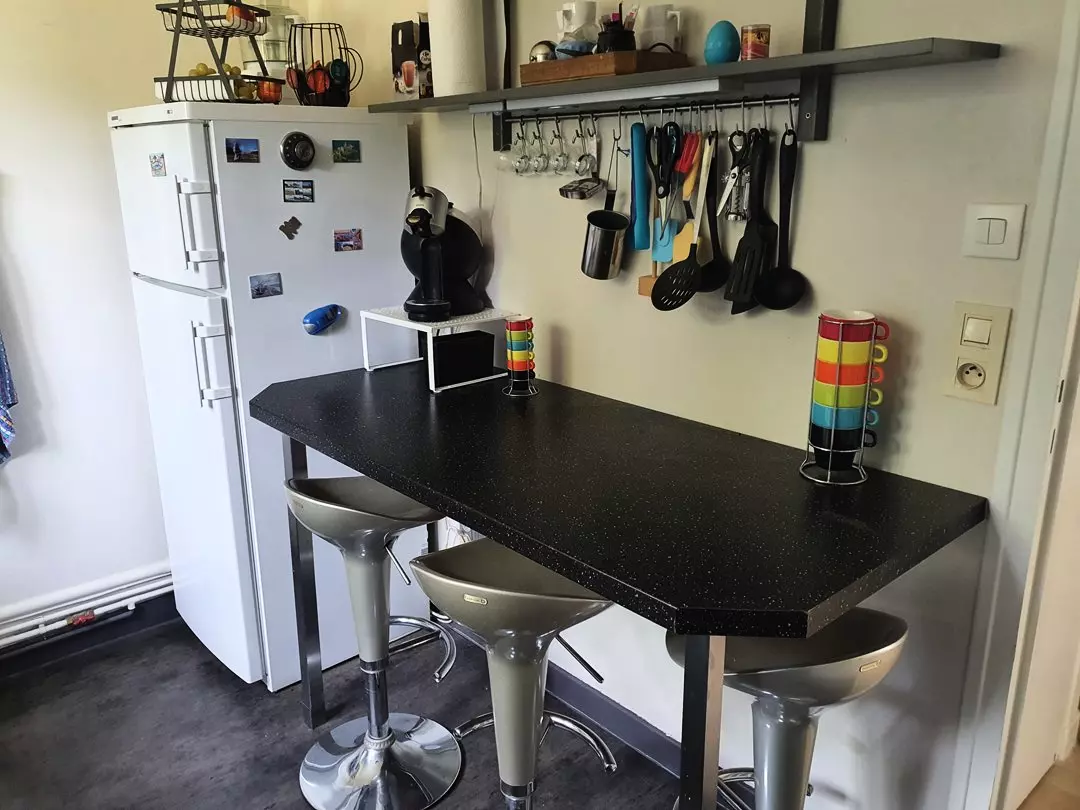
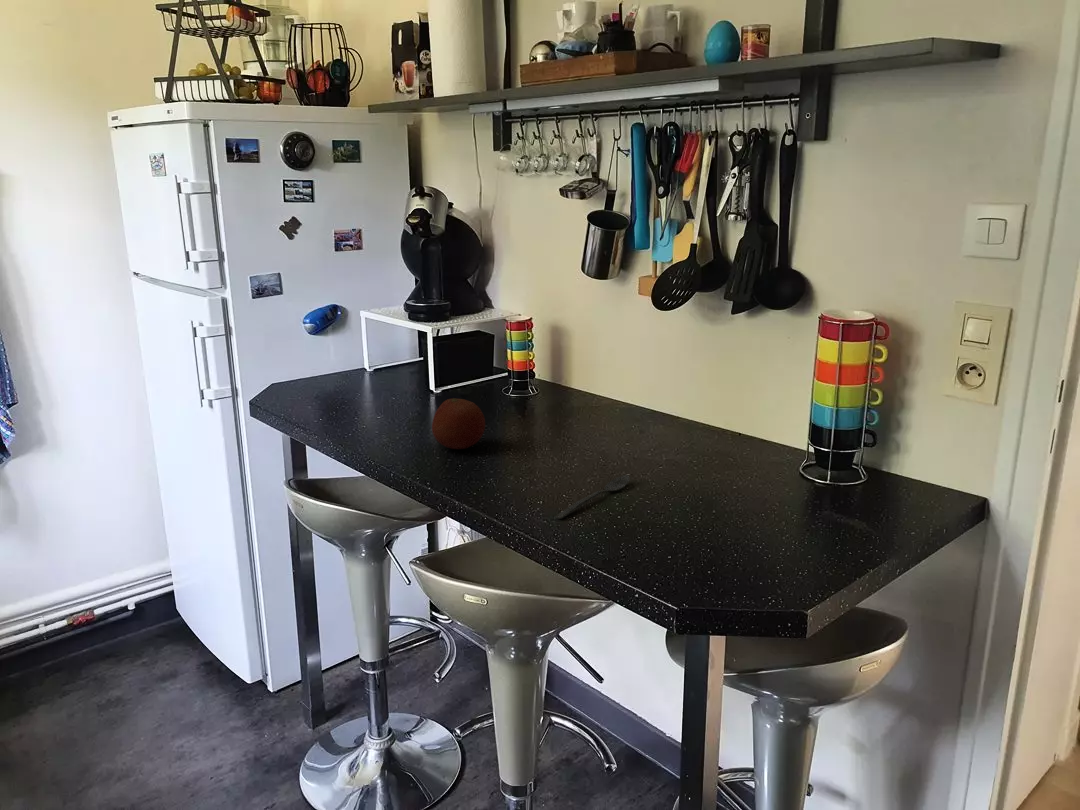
+ fruit [431,397,486,450]
+ spoon [555,474,631,520]
